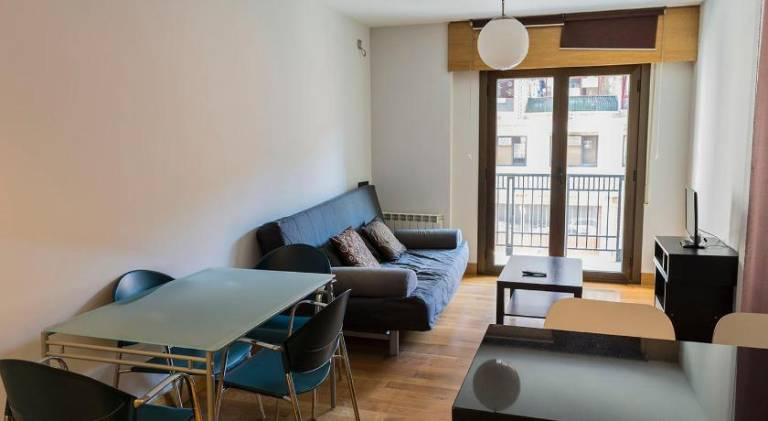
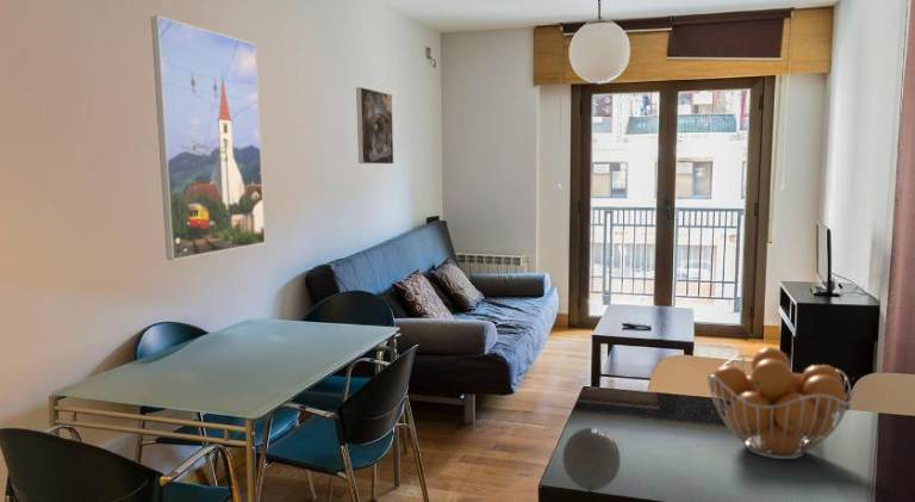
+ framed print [150,14,266,261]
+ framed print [355,86,394,165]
+ fruit basket [707,346,853,460]
